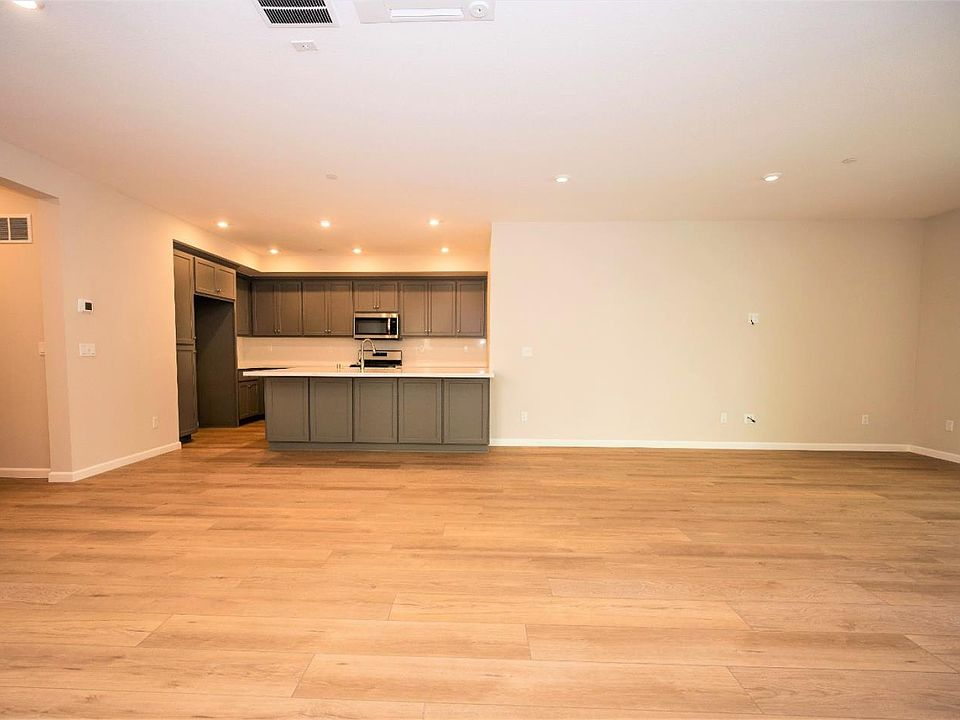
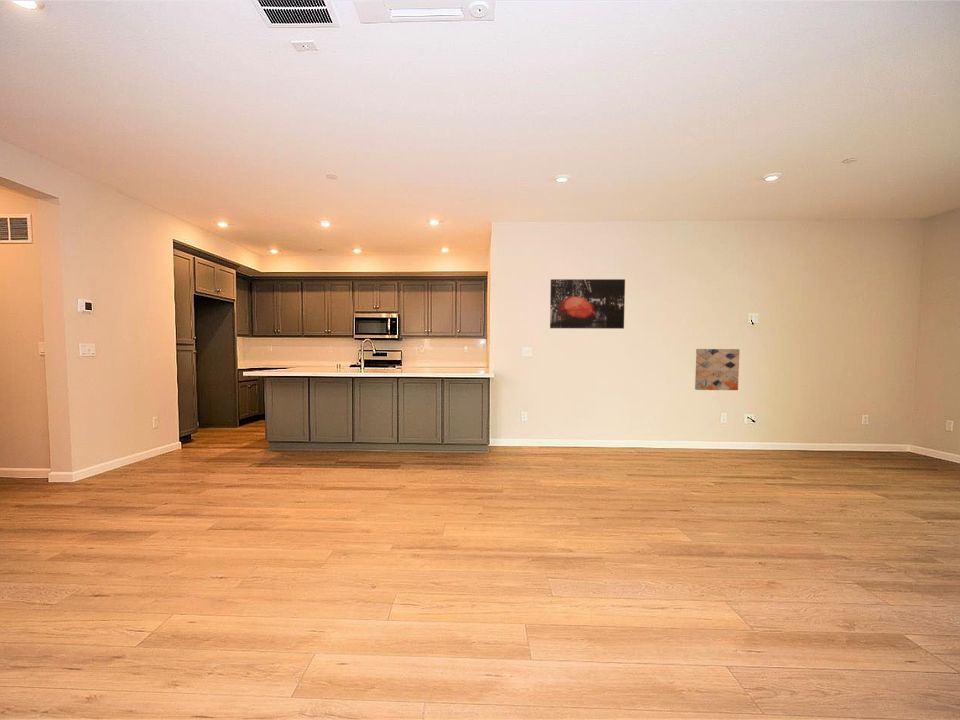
+ wall art [694,348,741,391]
+ wall art [549,278,626,330]
